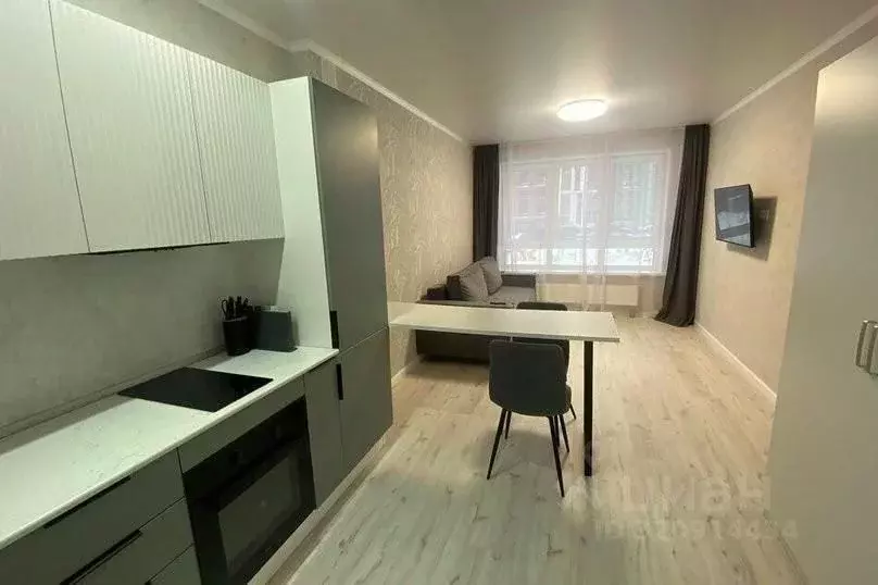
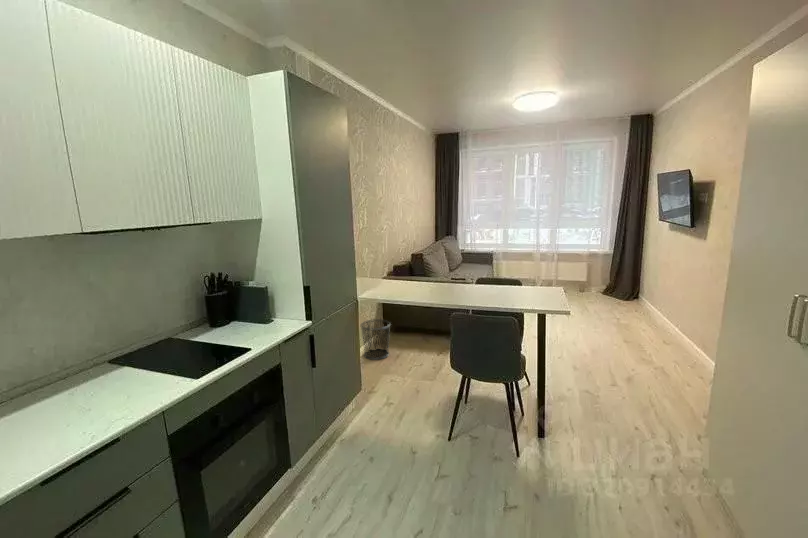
+ waste bin [359,318,392,361]
